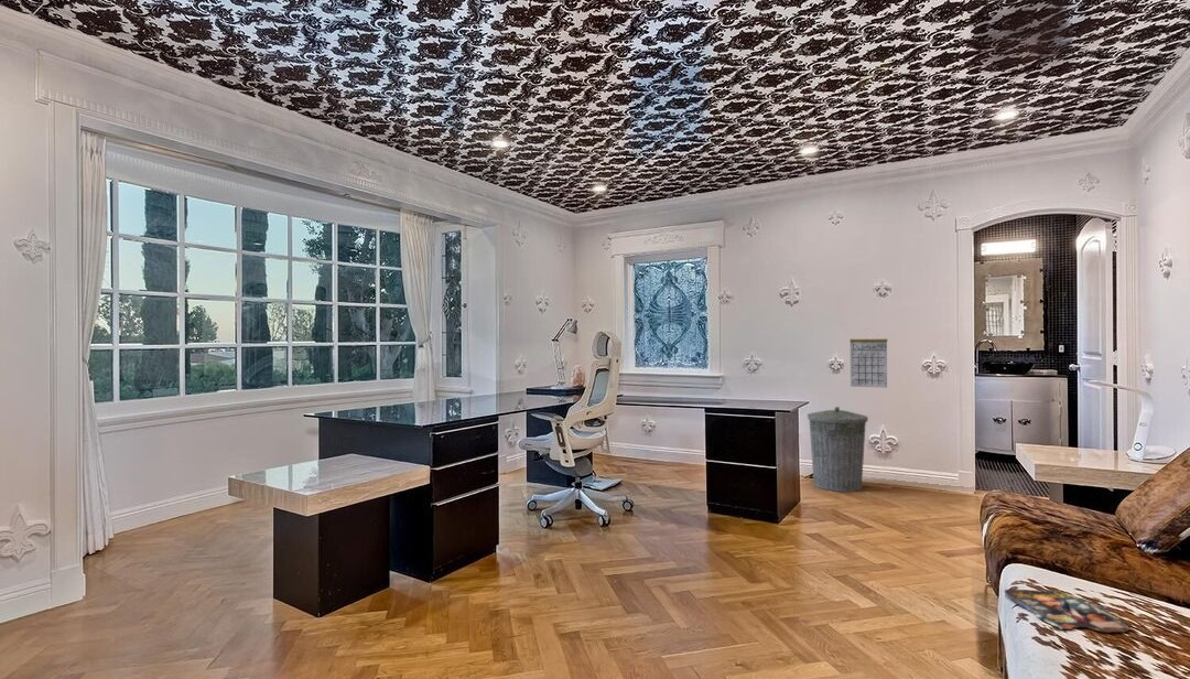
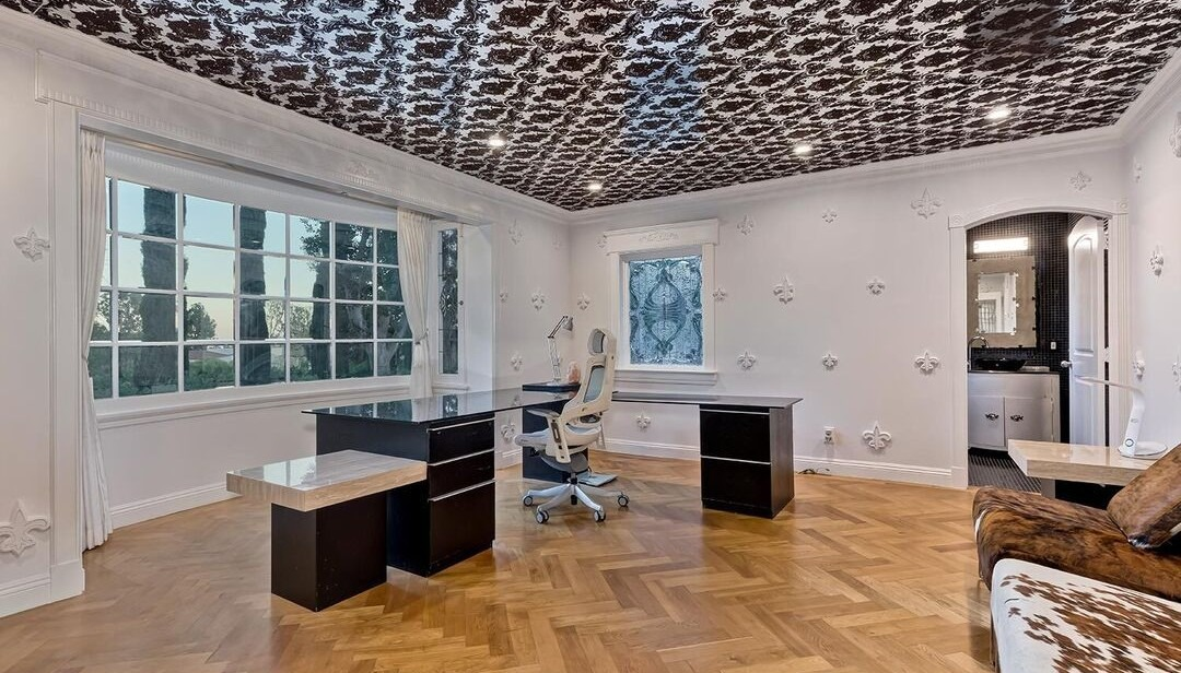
- magazine [1004,588,1130,634]
- trash can [807,406,869,493]
- calendar [848,327,888,389]
